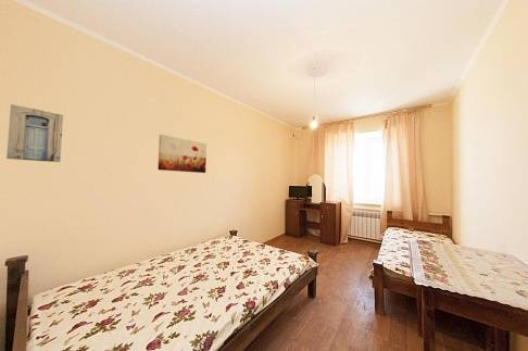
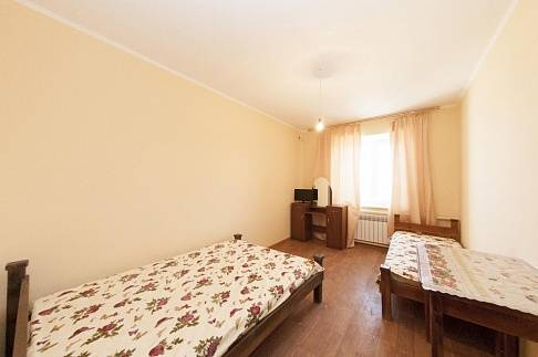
- wall art [5,103,64,163]
- wall art [158,134,208,174]
